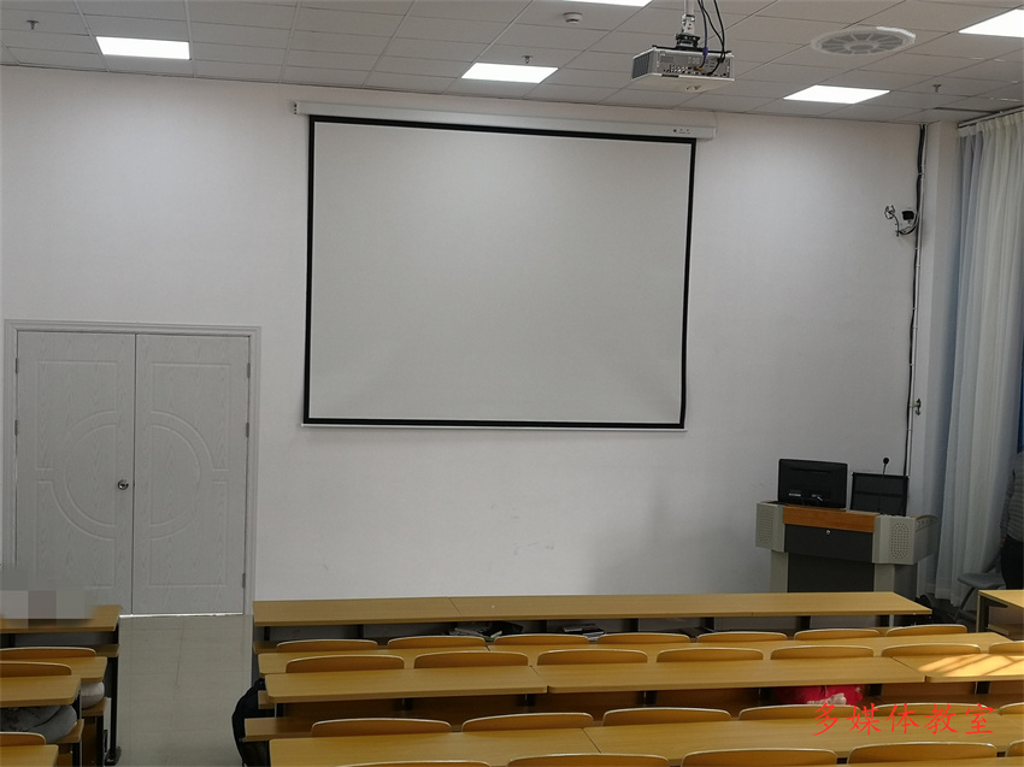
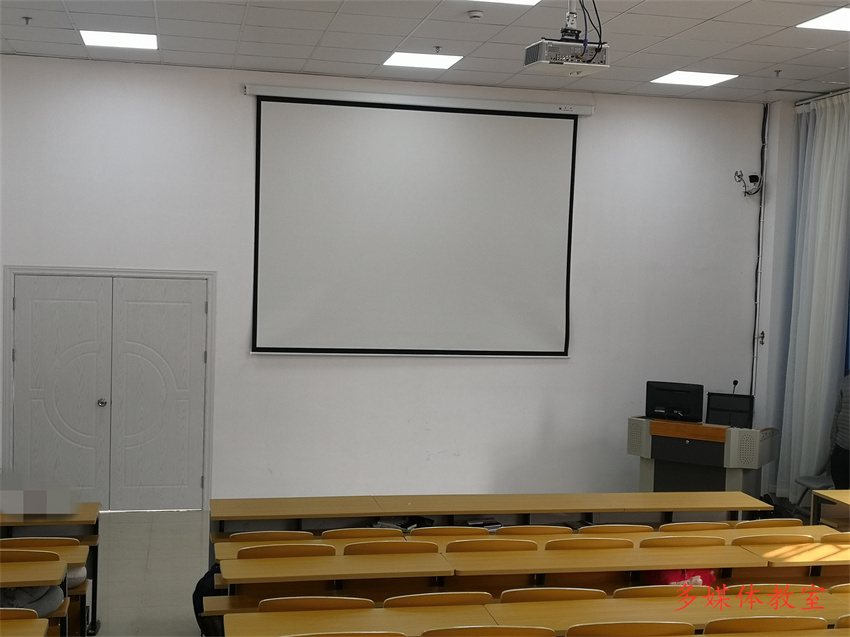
- ceiling vent [810,25,916,57]
